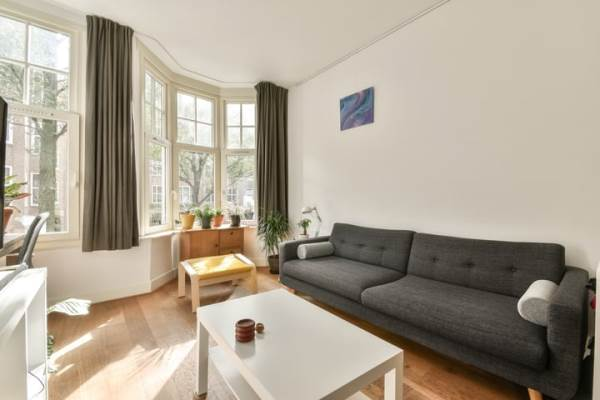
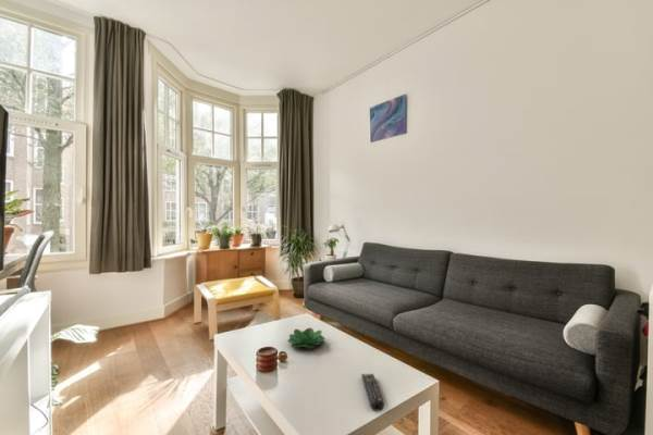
+ remote control [360,373,385,412]
+ succulent plant [287,326,325,349]
